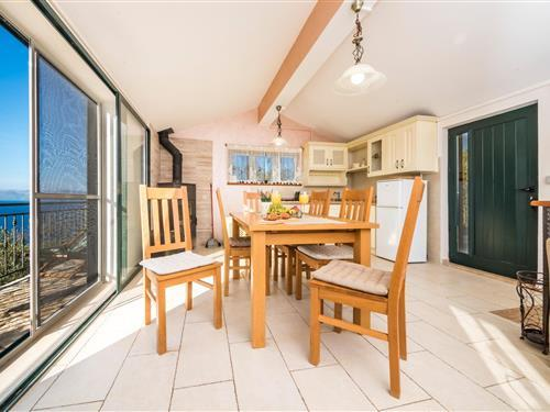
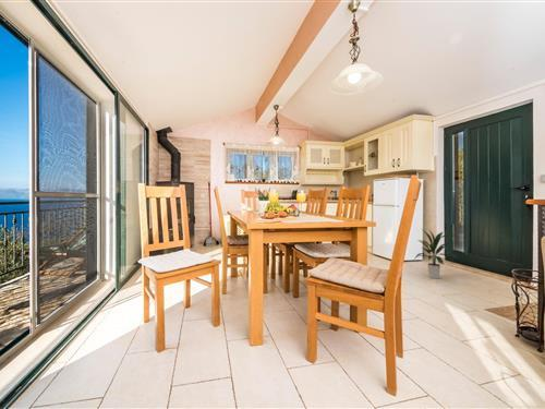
+ indoor plant [413,228,458,280]
